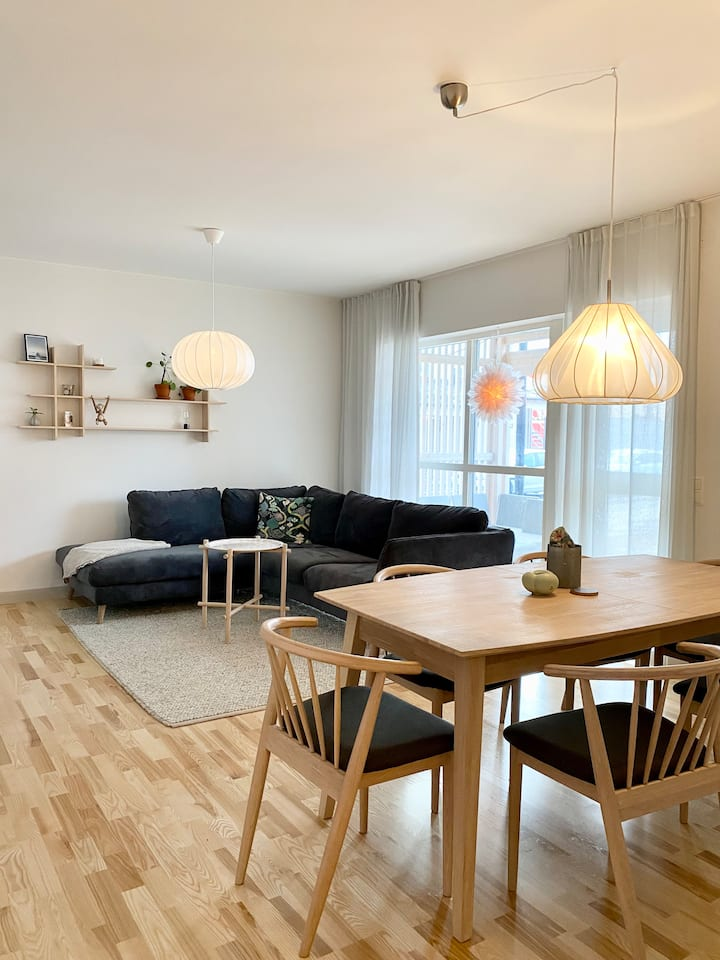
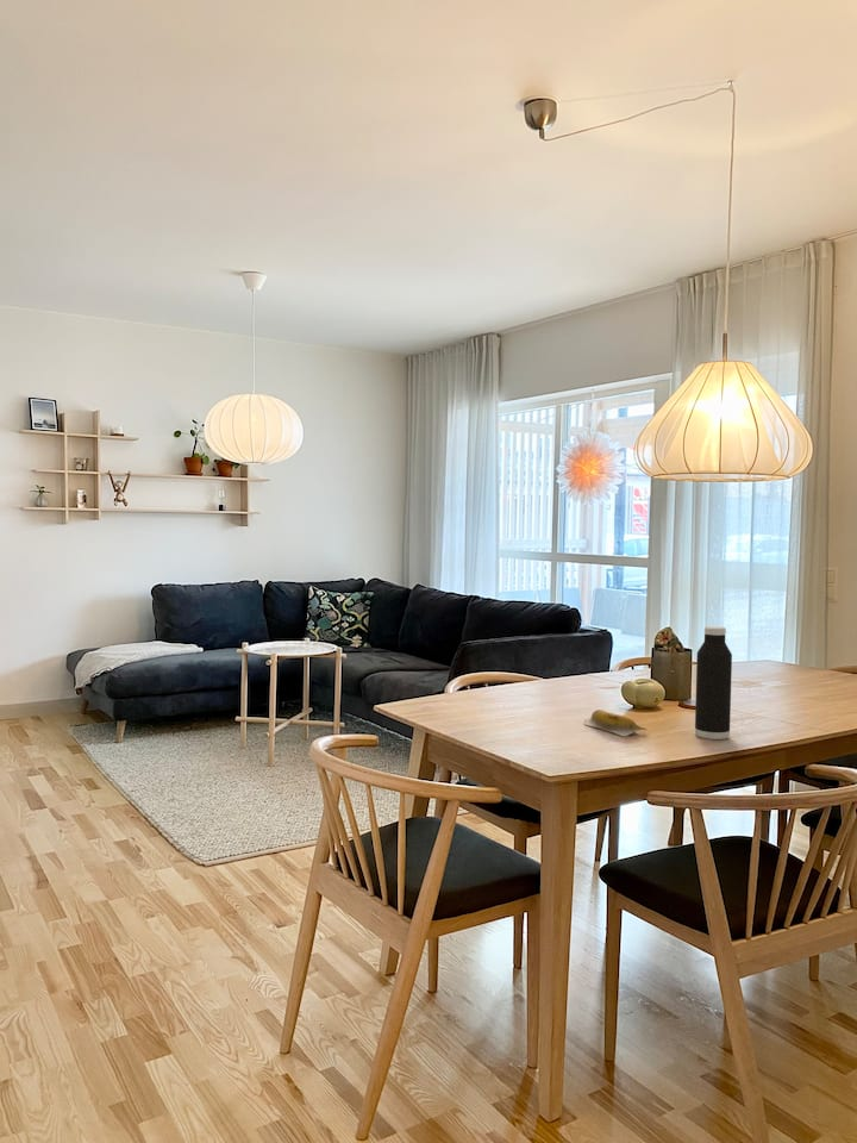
+ water bottle [694,625,733,741]
+ banana [582,708,649,737]
